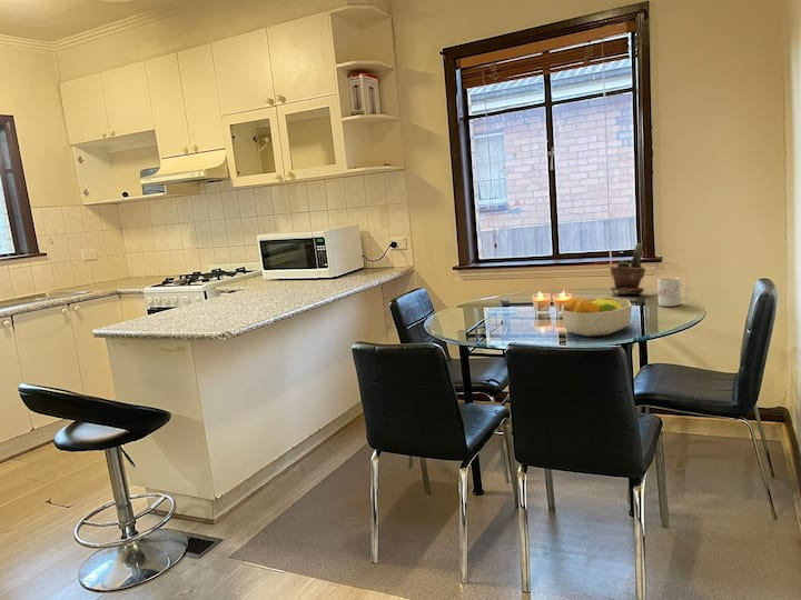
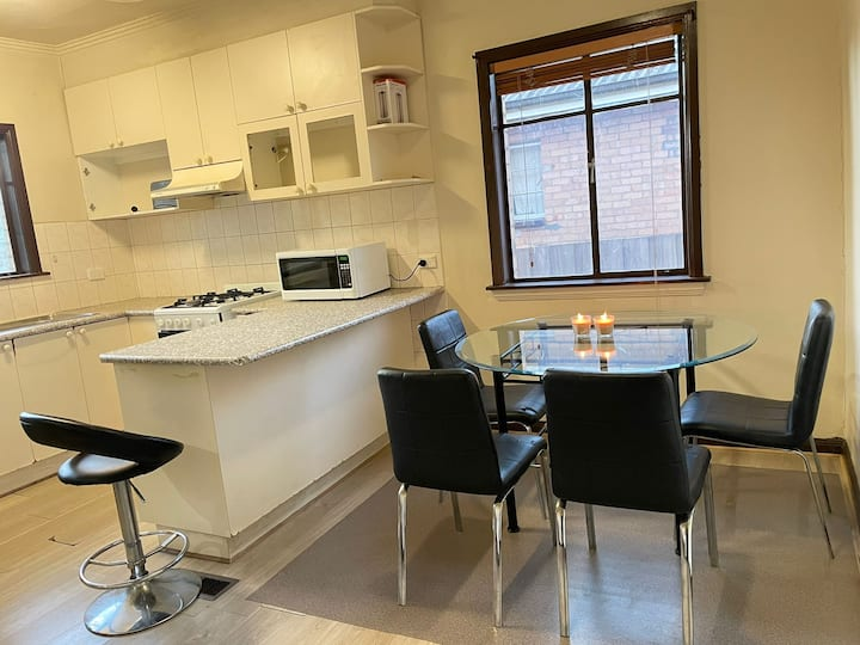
- potted plant [610,242,646,296]
- mug [656,277,690,308]
- fruit bowl [561,297,633,338]
